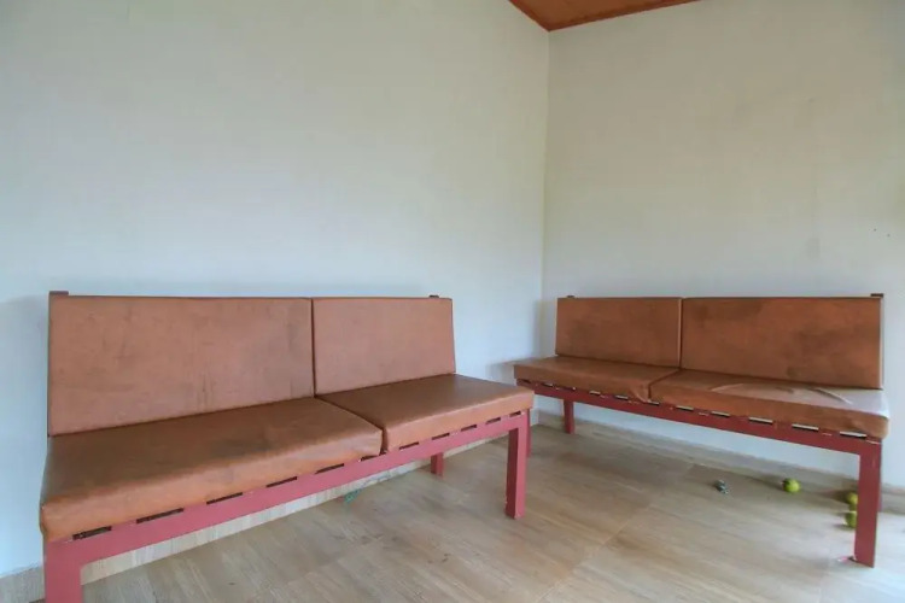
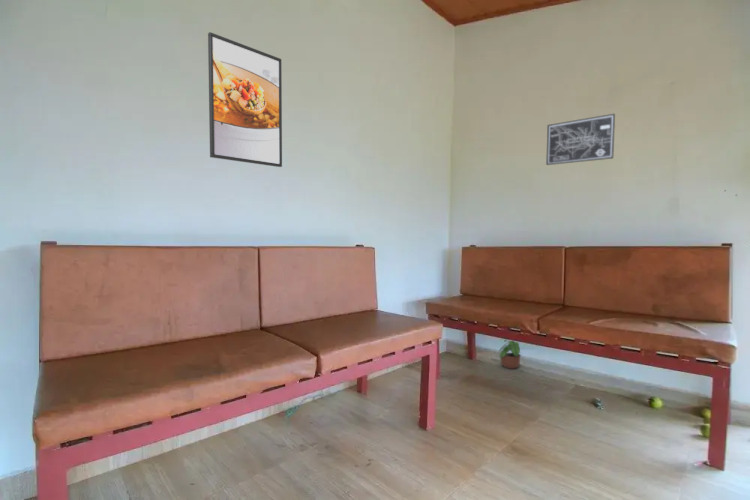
+ potted plant [498,339,523,370]
+ wall art [545,113,616,166]
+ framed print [207,31,283,168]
